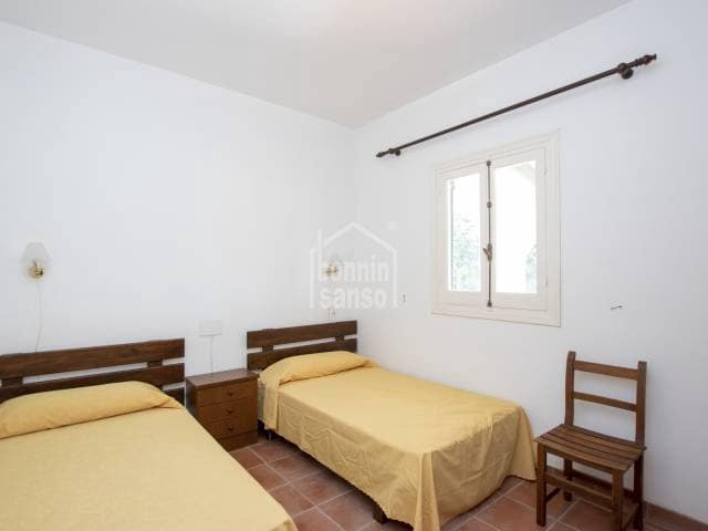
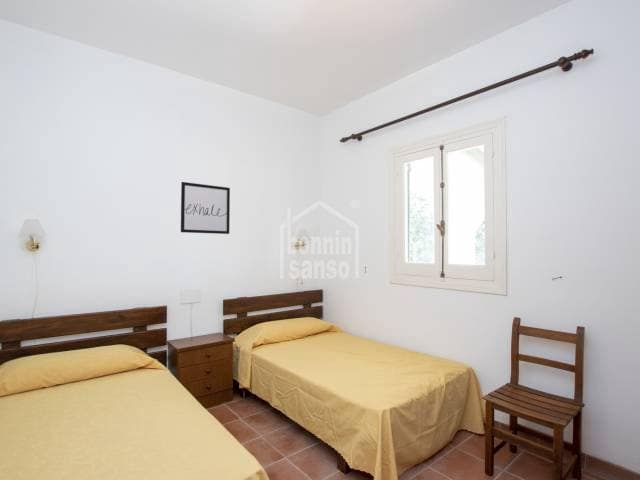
+ wall art [180,181,231,235]
